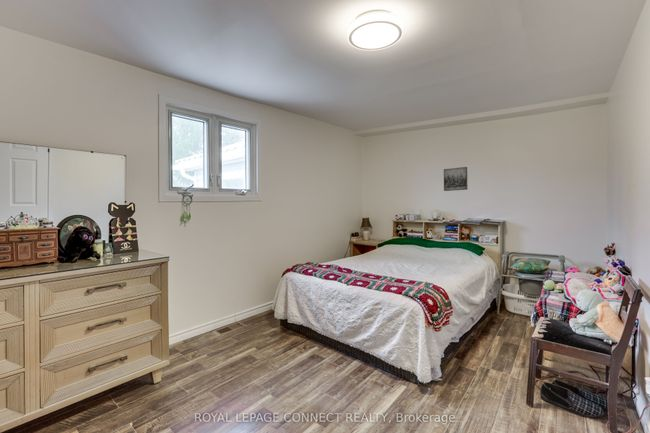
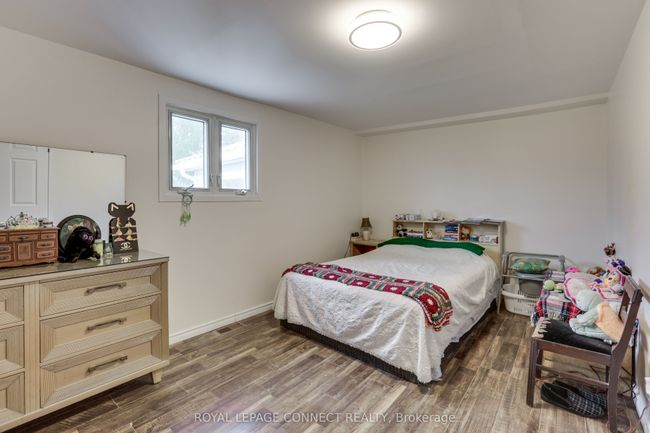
- wall art [443,166,468,192]
